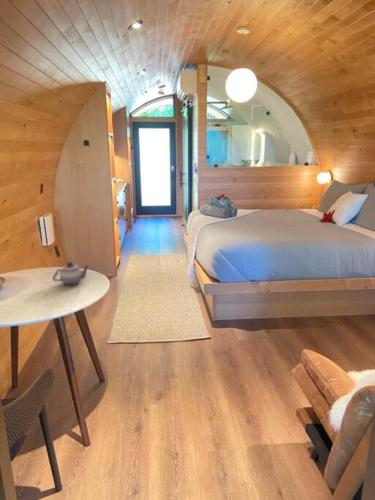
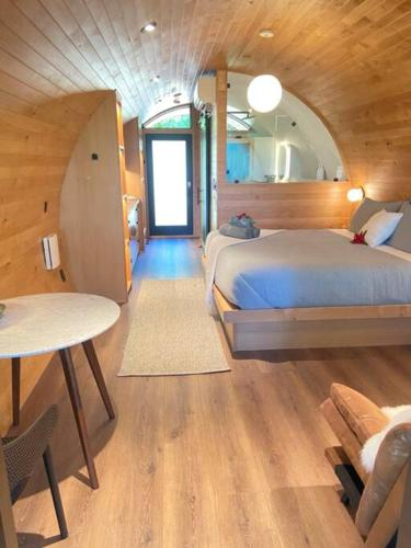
- teapot [51,261,90,286]
